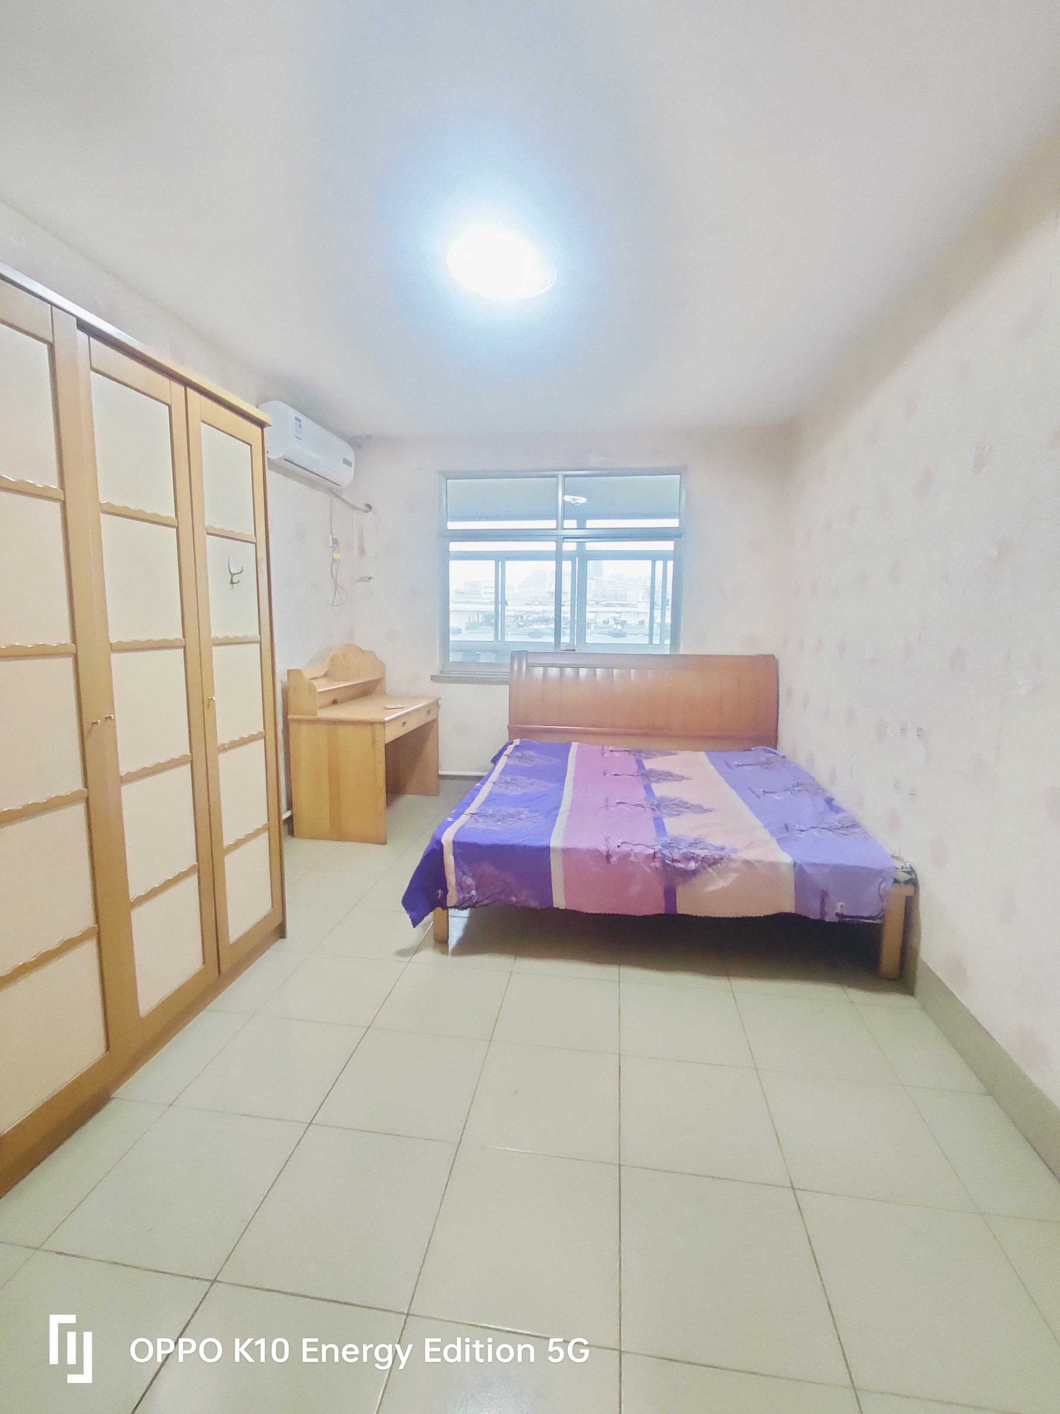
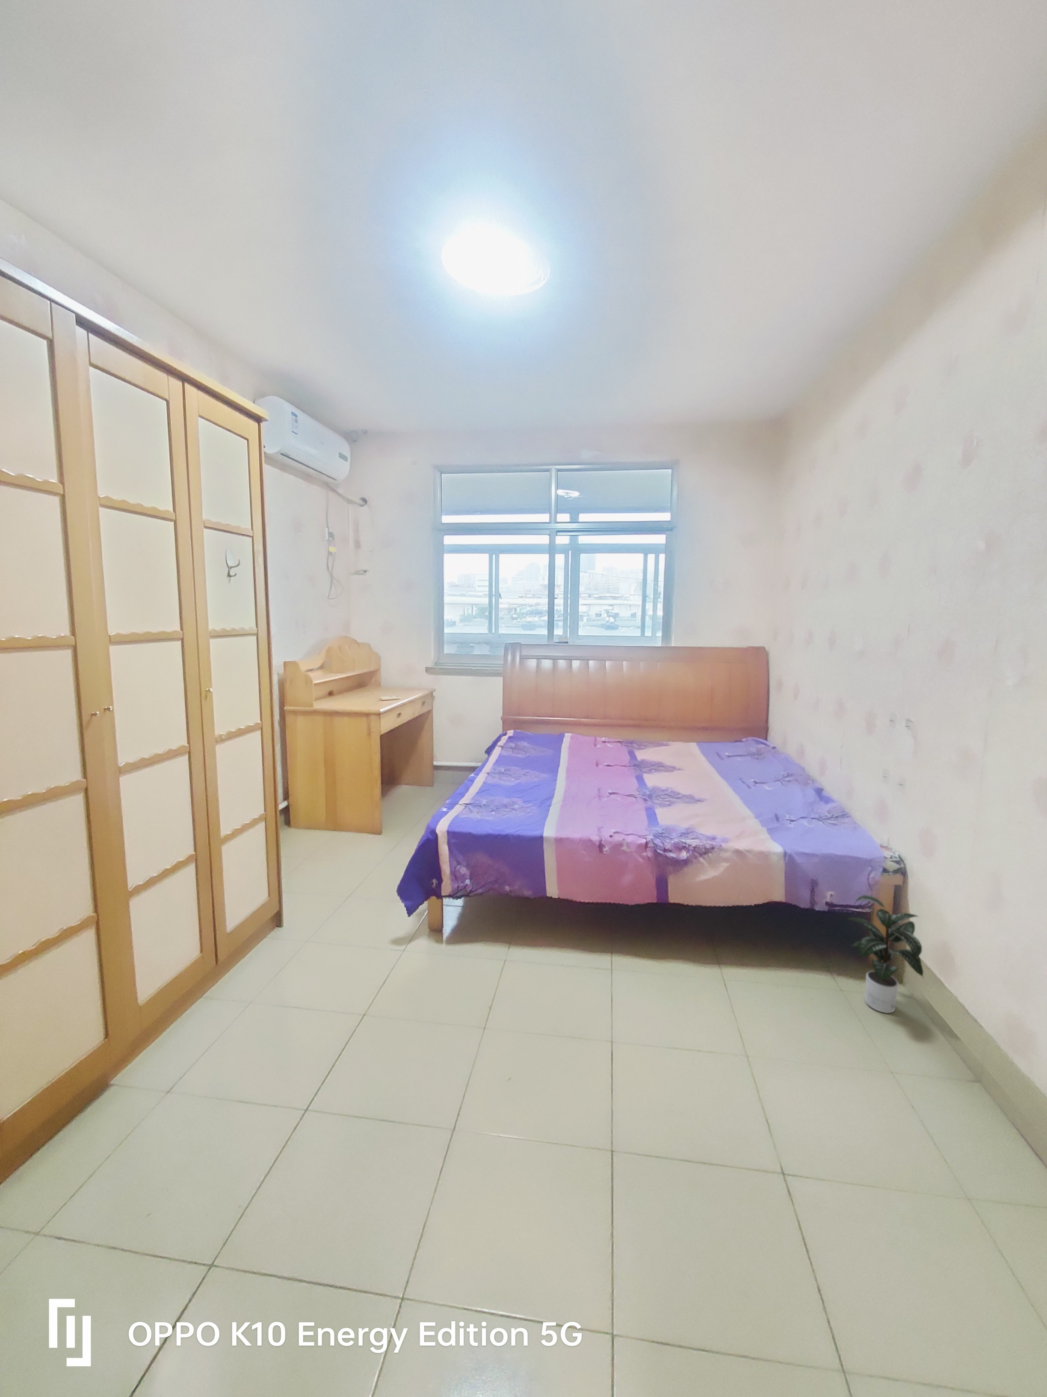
+ potted plant [846,894,924,1013]
